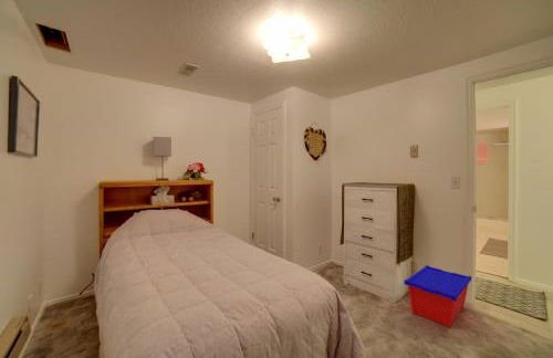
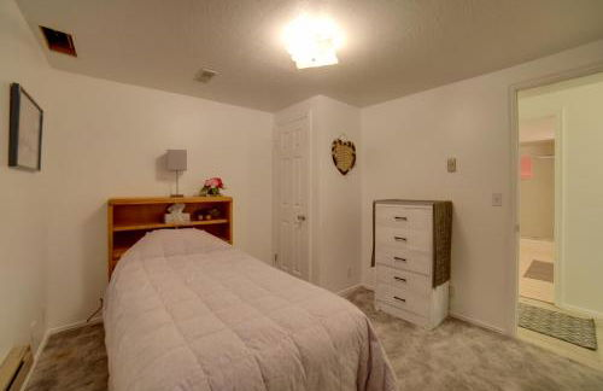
- storage bin [403,264,473,329]
